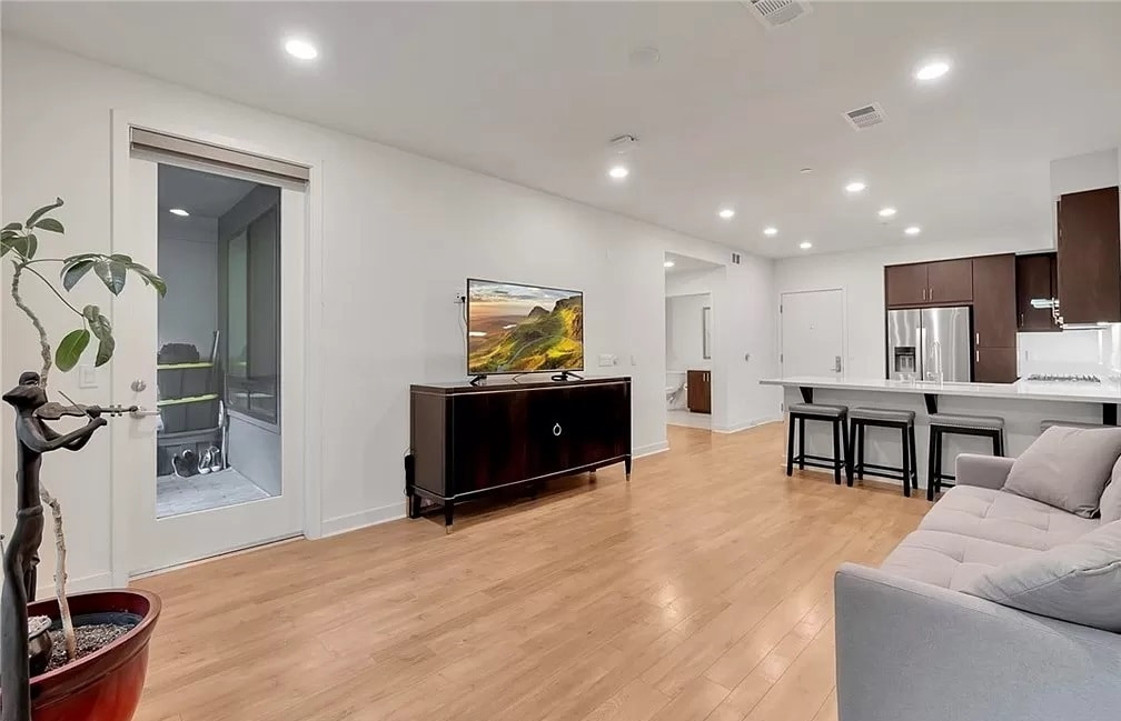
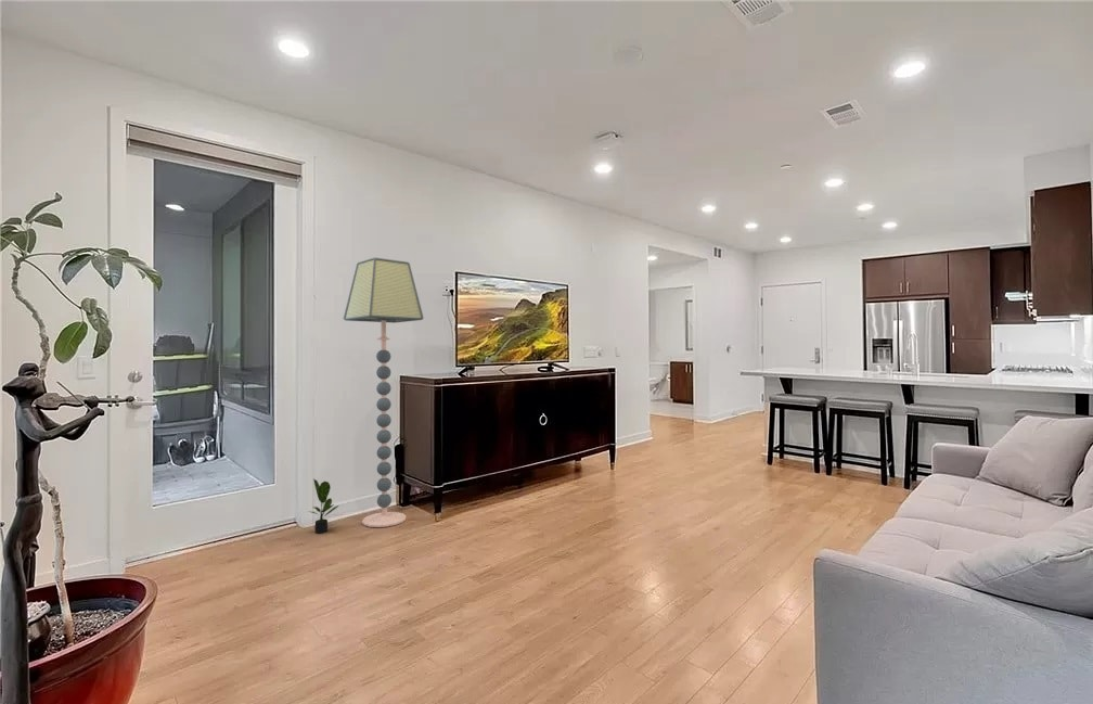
+ floor lamp [343,256,425,528]
+ potted plant [307,478,339,535]
